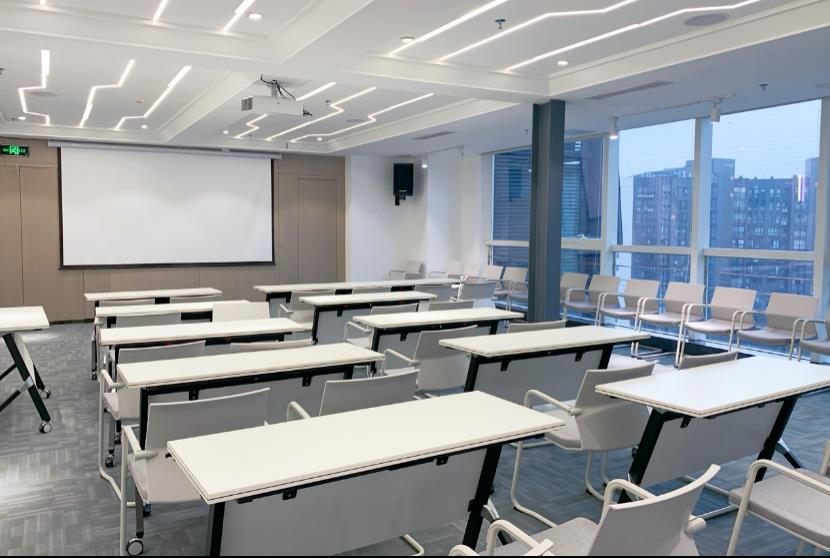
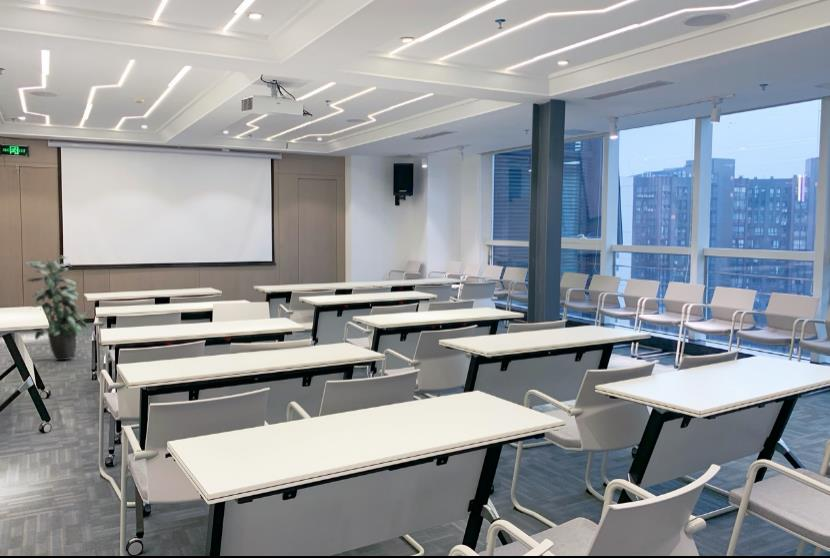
+ indoor plant [21,255,92,362]
